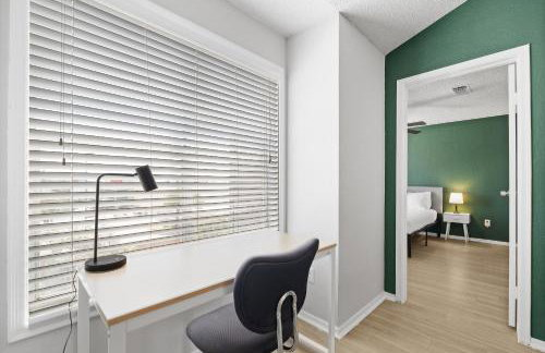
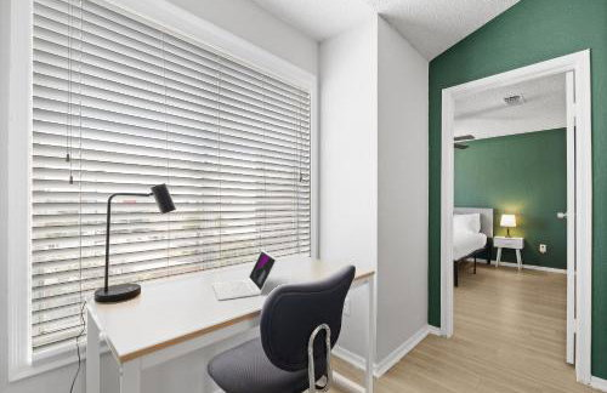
+ laptop [211,249,278,301]
